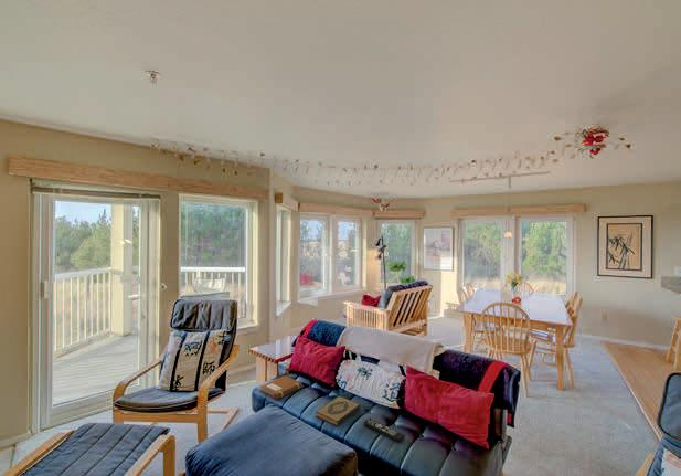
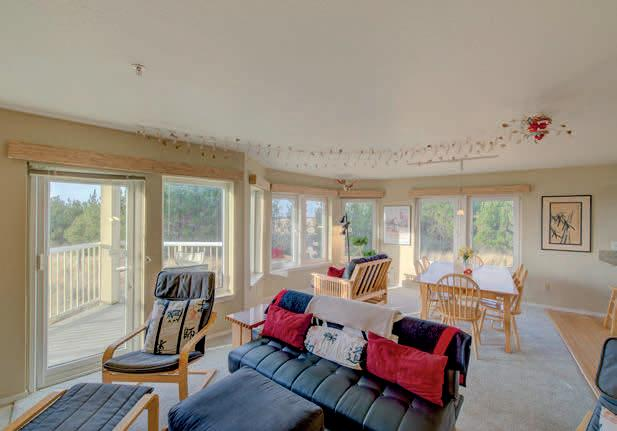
- remote control [363,417,405,443]
- notebook [259,374,304,401]
- hardback book [315,395,361,427]
